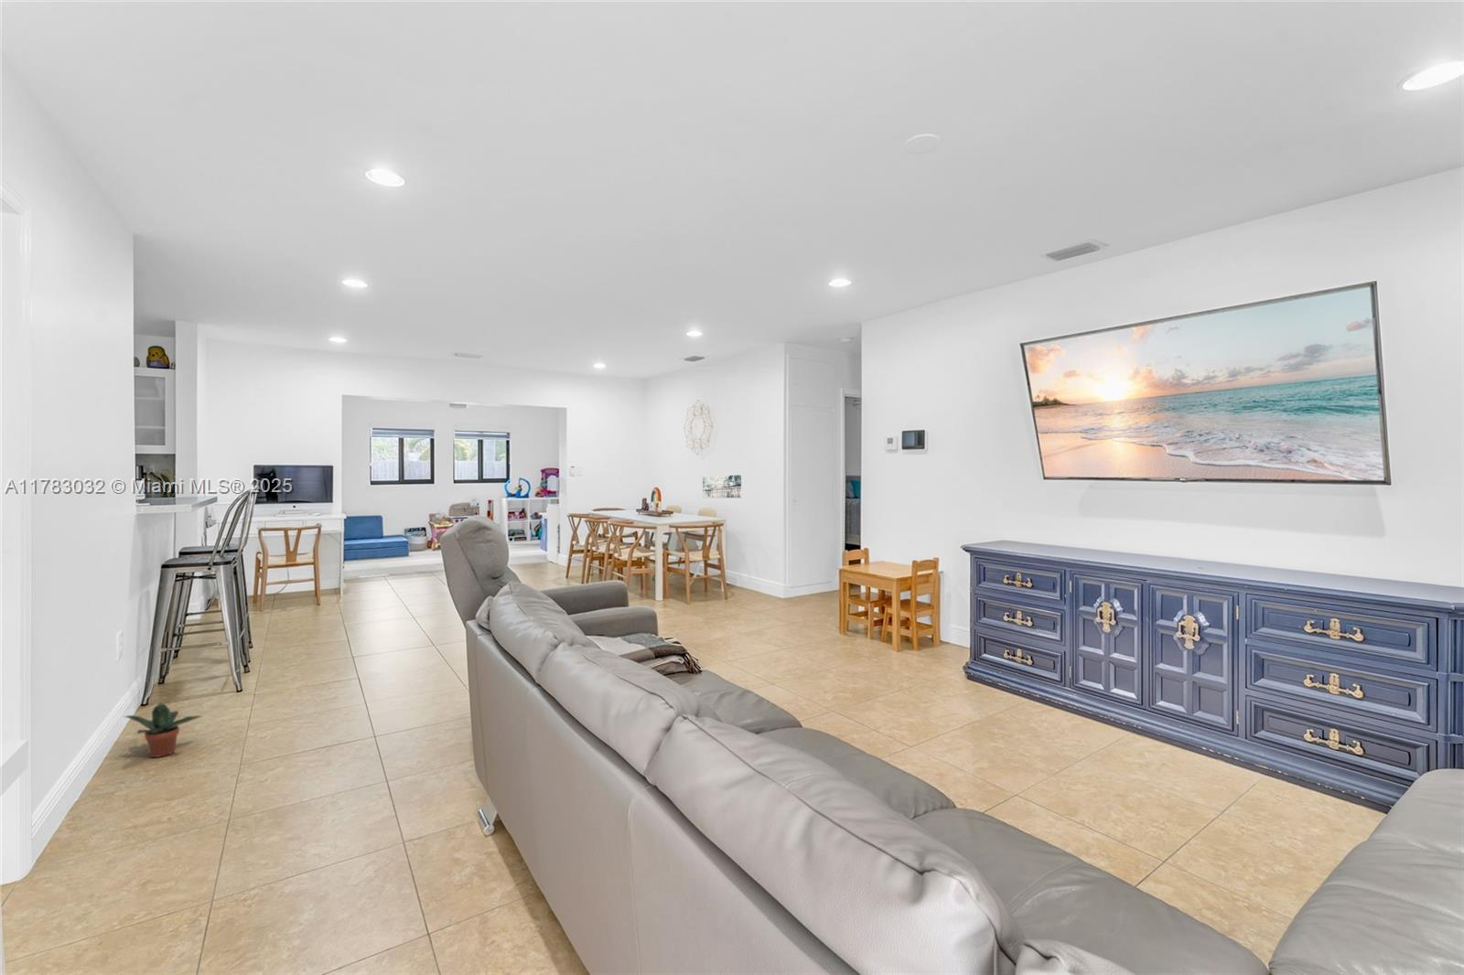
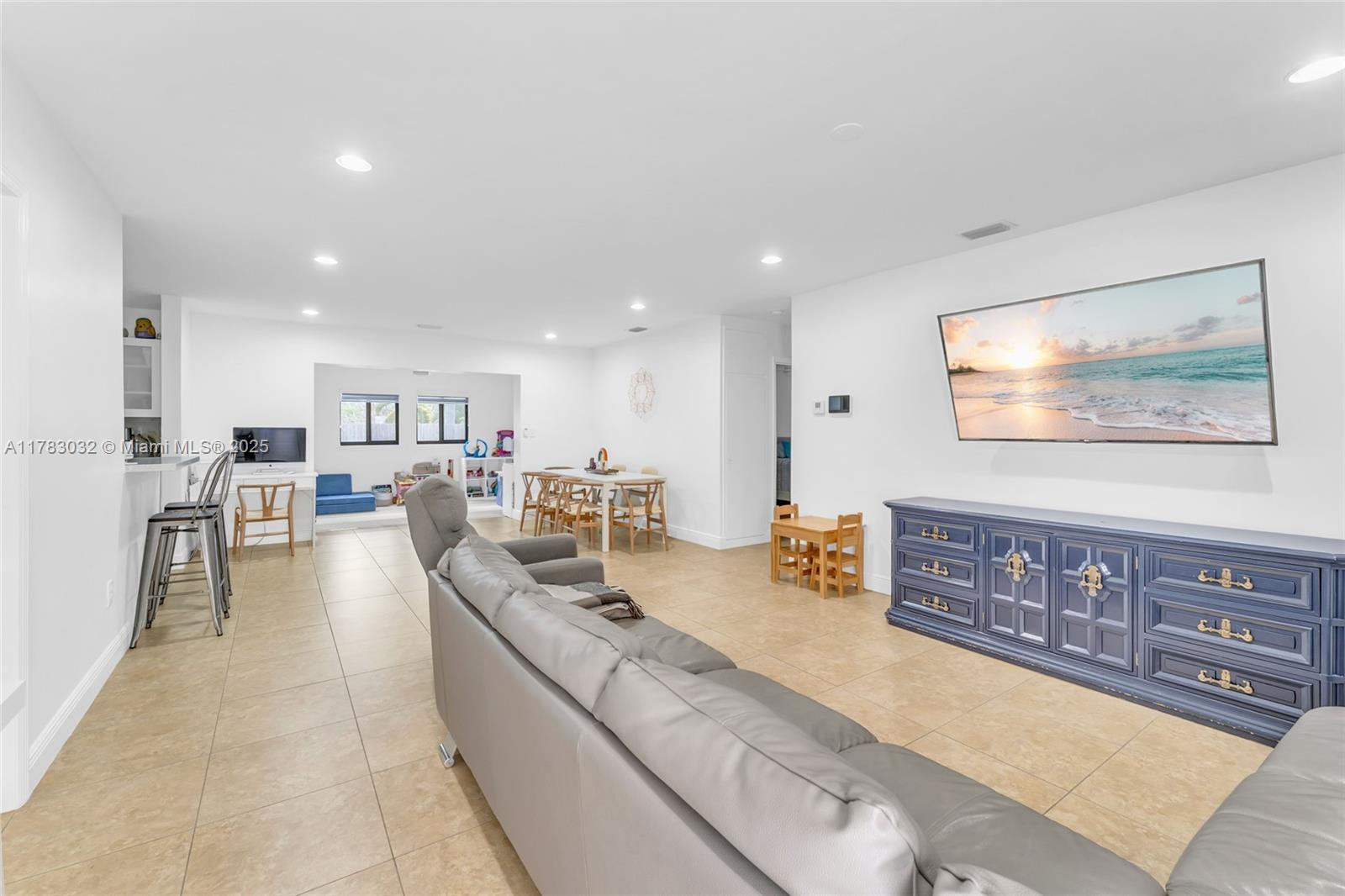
- wall art [702,474,742,498]
- potted plant [123,702,204,758]
